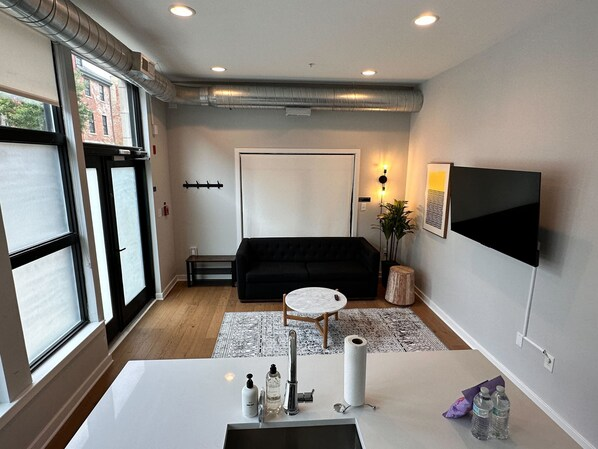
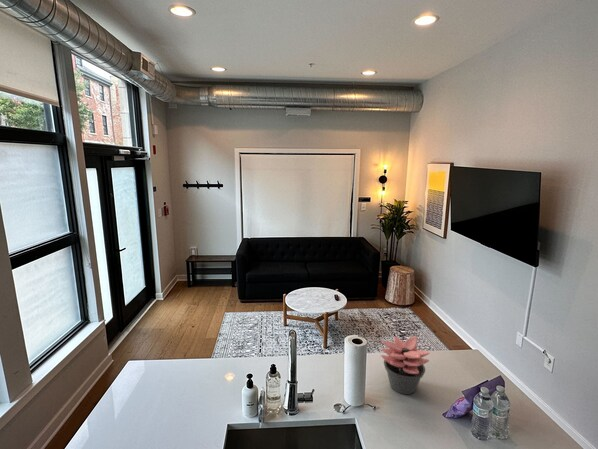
+ succulent plant [380,335,431,395]
